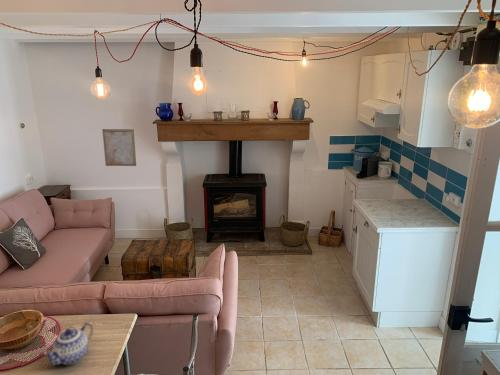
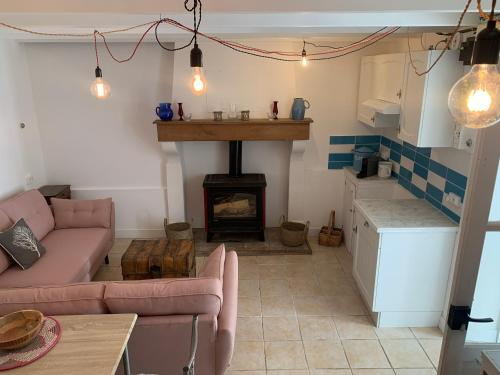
- wall art [101,128,137,167]
- teapot [43,321,94,366]
